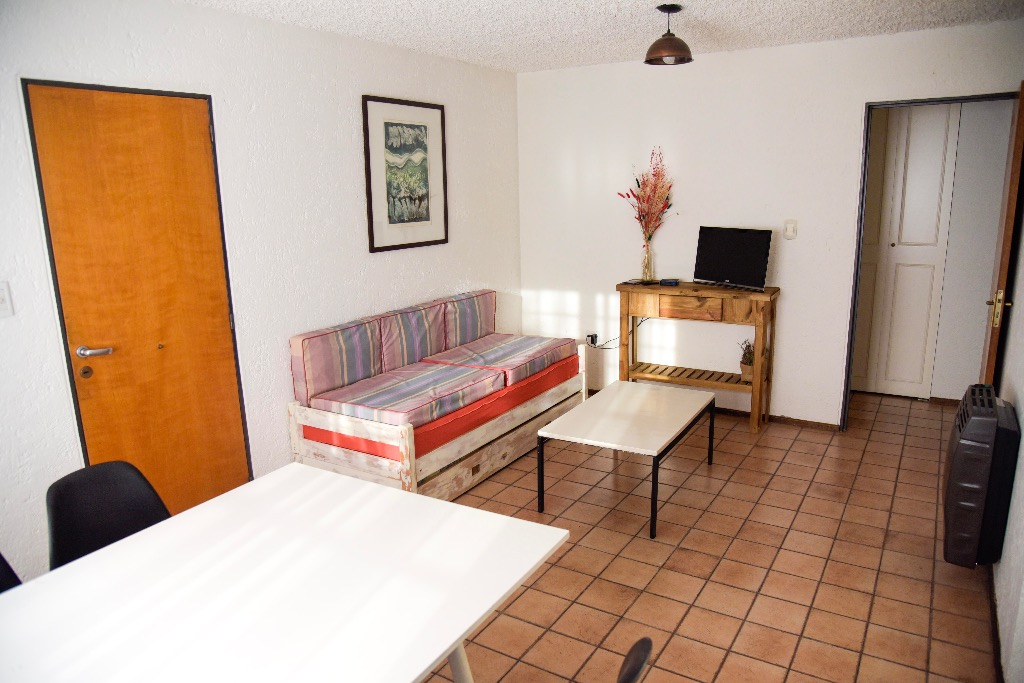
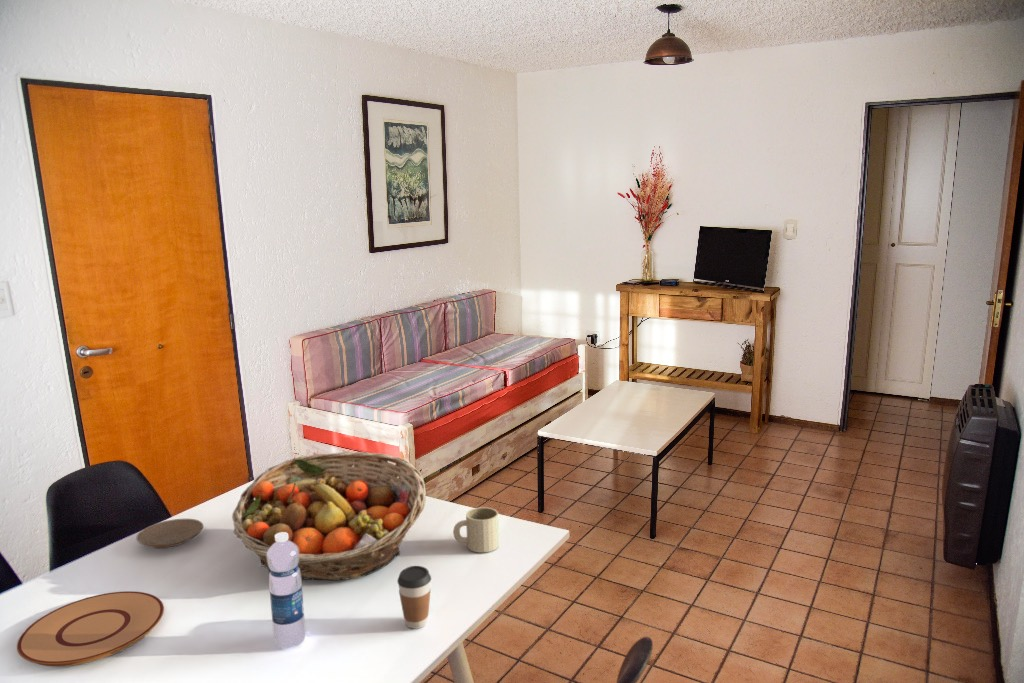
+ plate [16,590,165,667]
+ water bottle [267,532,307,650]
+ coffee cup [396,565,432,630]
+ fruit basket [231,451,427,581]
+ mug [452,506,500,553]
+ plate [135,518,204,549]
